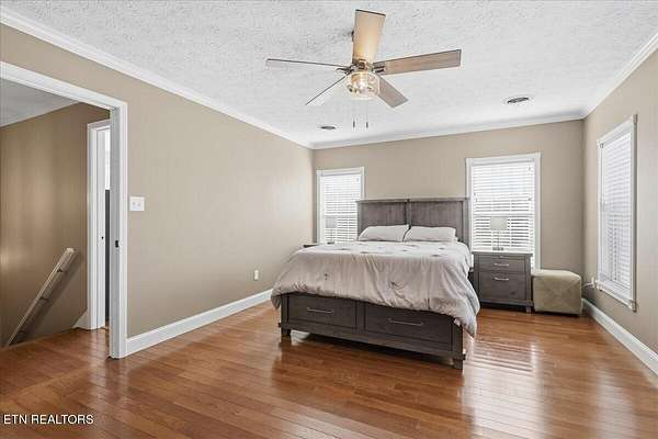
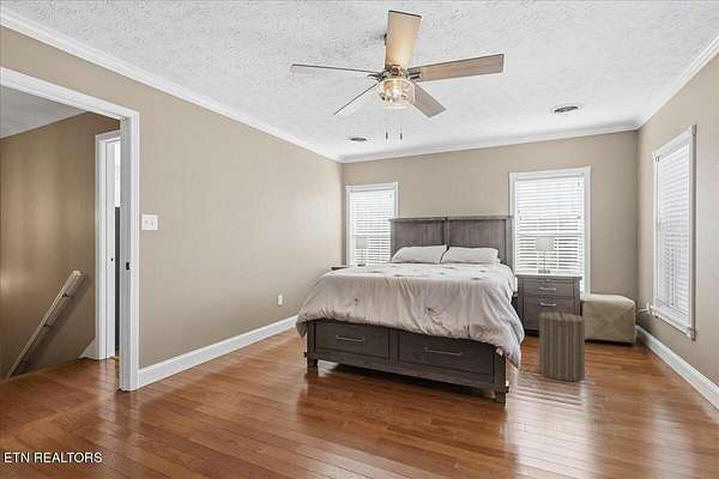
+ laundry hamper [538,307,586,382]
